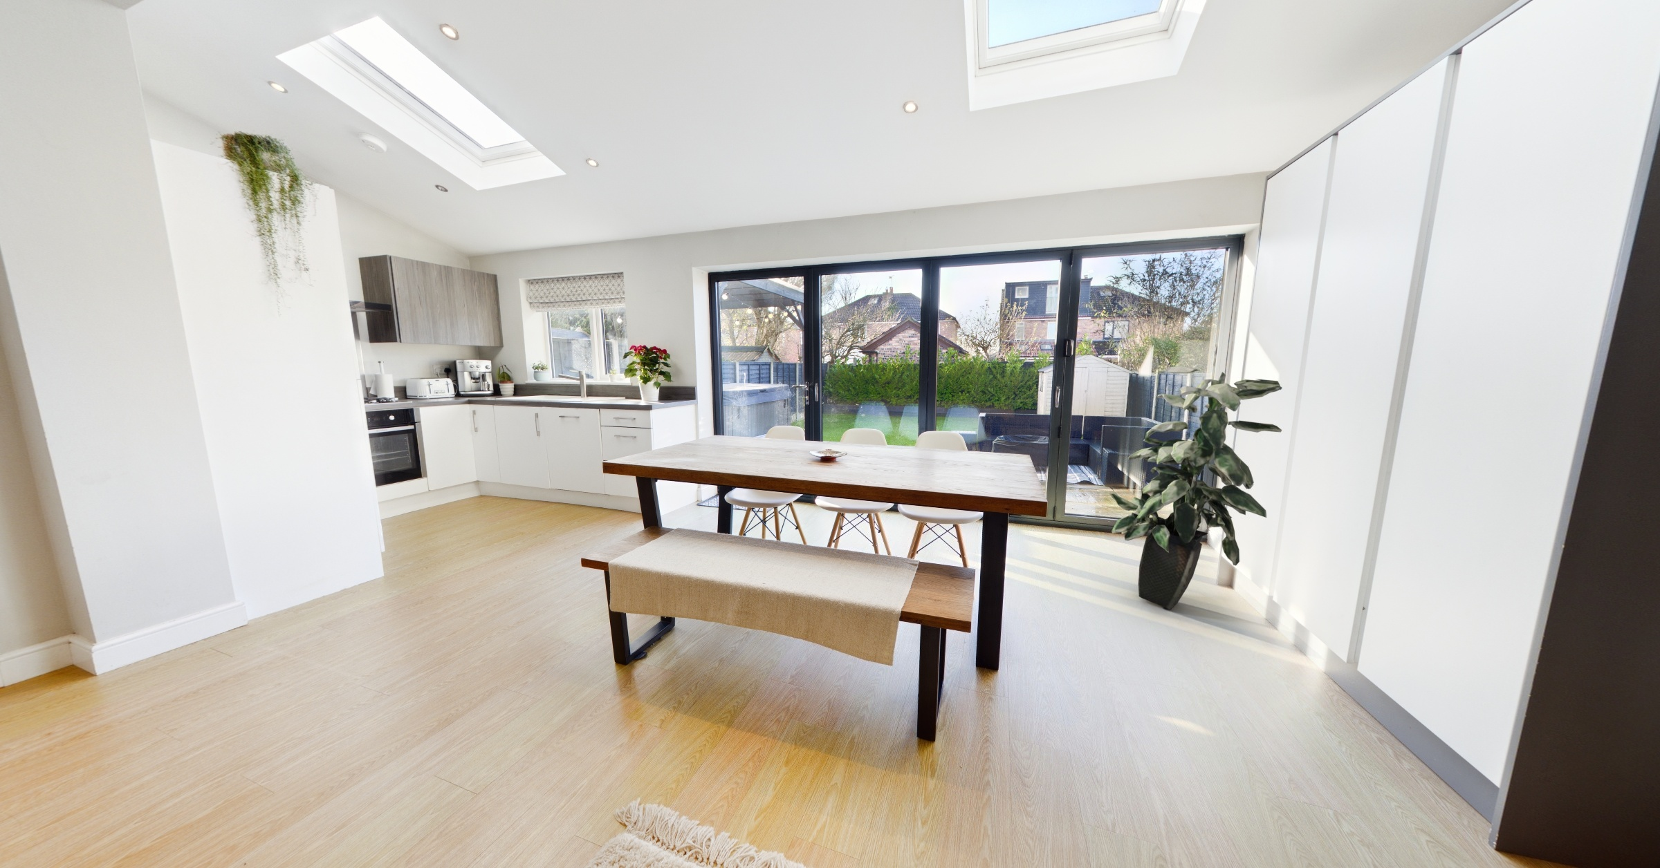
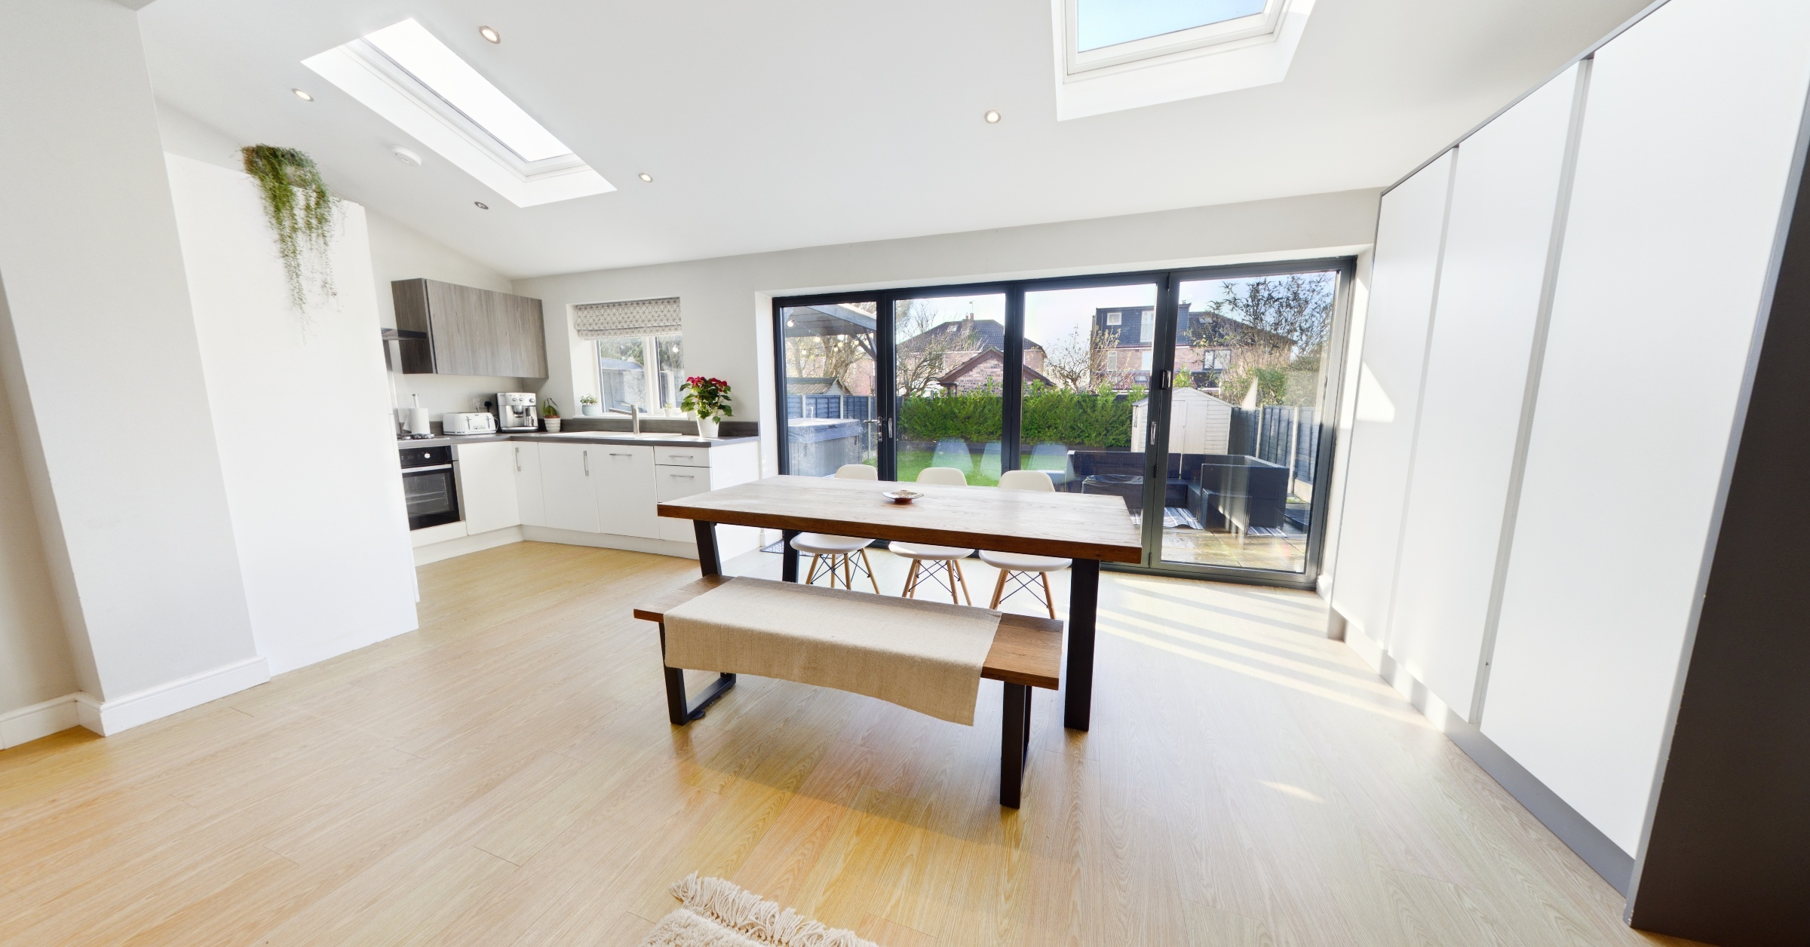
- indoor plant [1110,365,1283,610]
